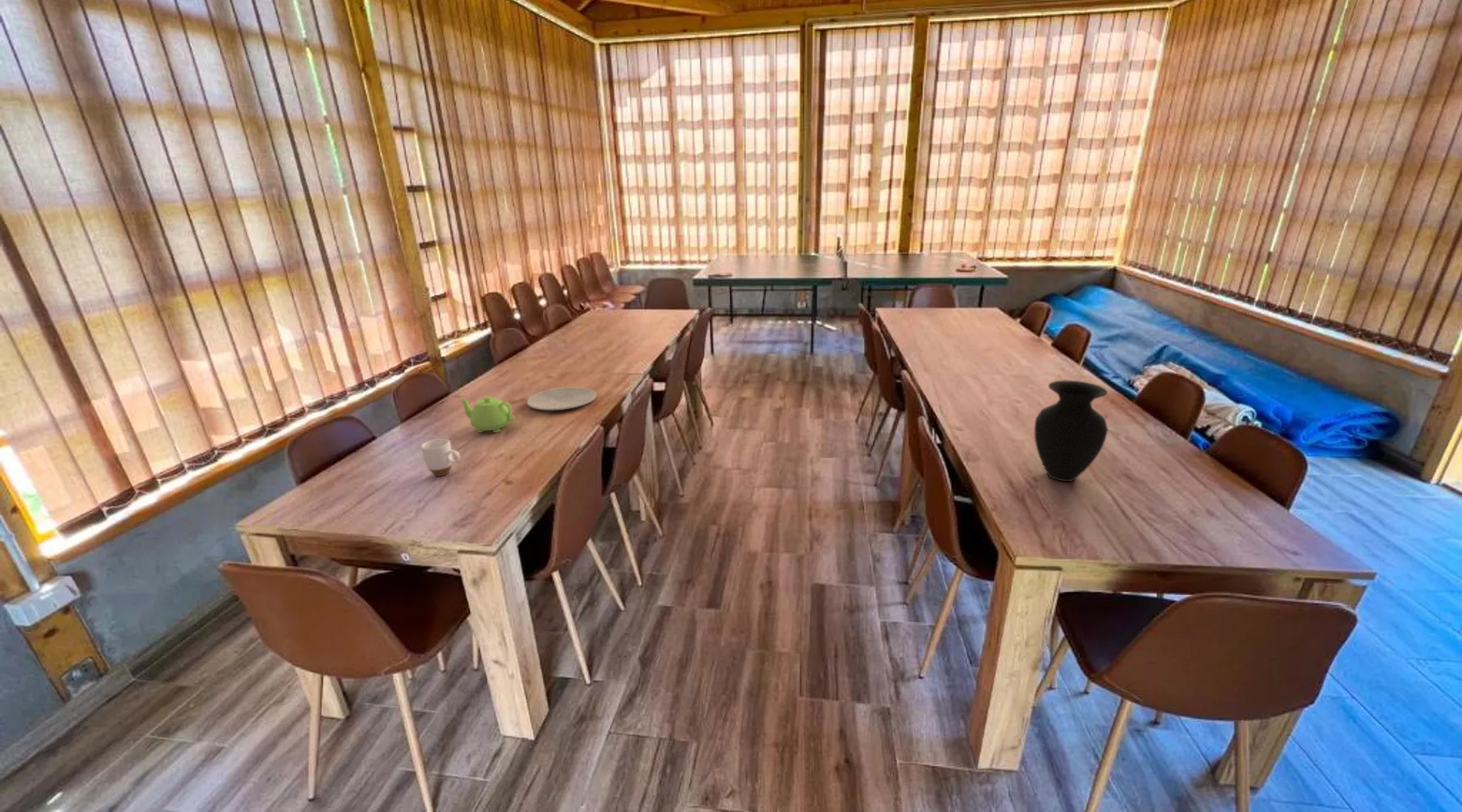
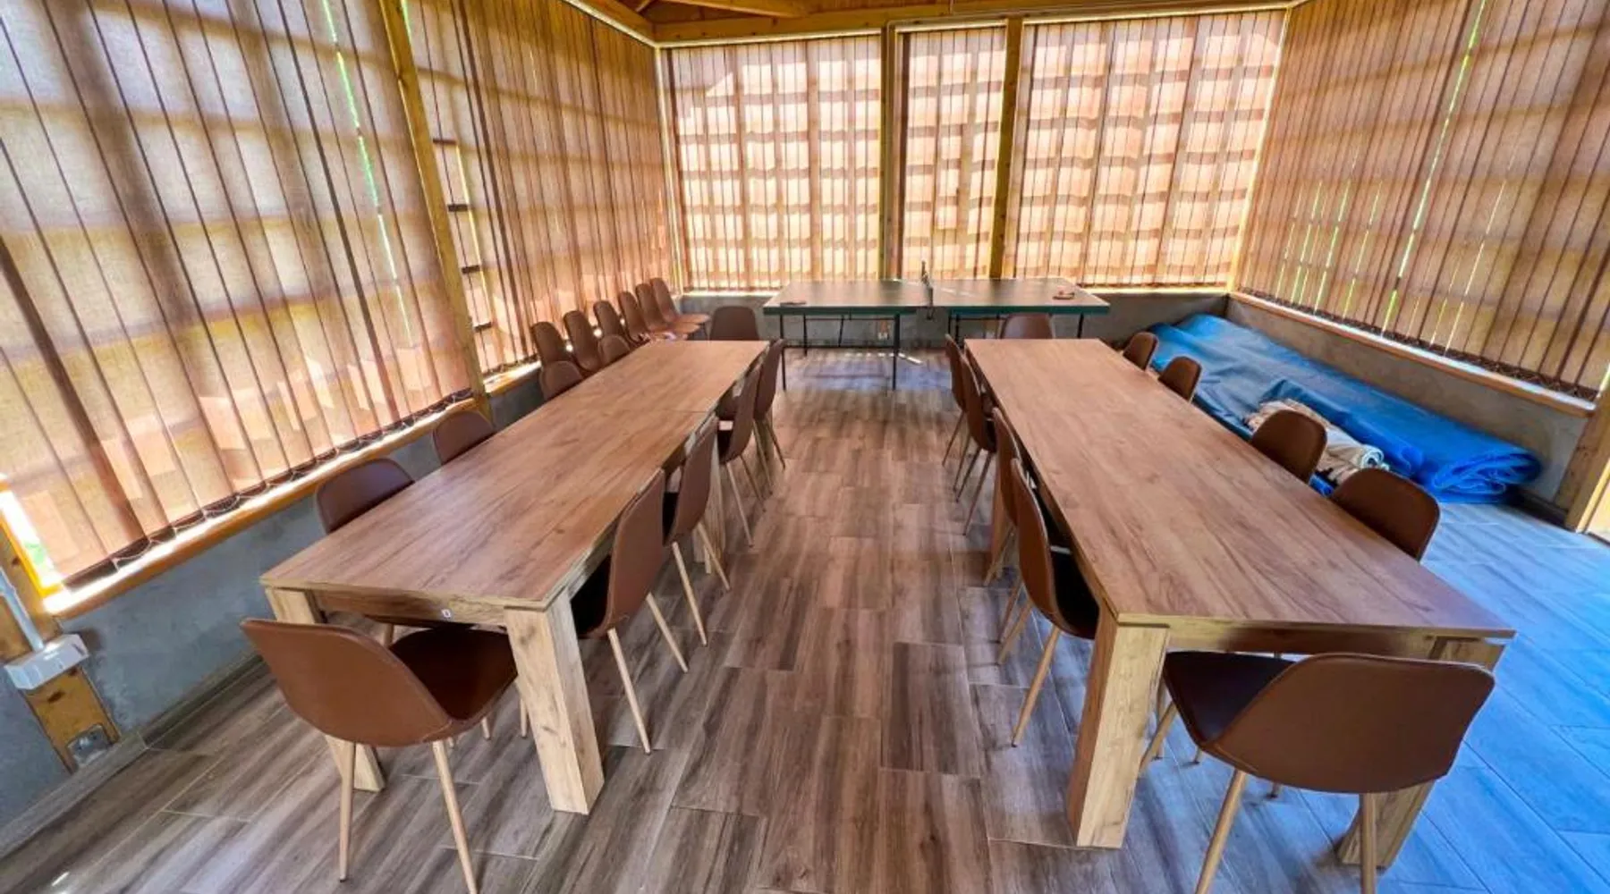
- plate [526,386,597,411]
- teapot [458,395,516,434]
- mug [420,438,461,477]
- vase [1033,380,1109,482]
